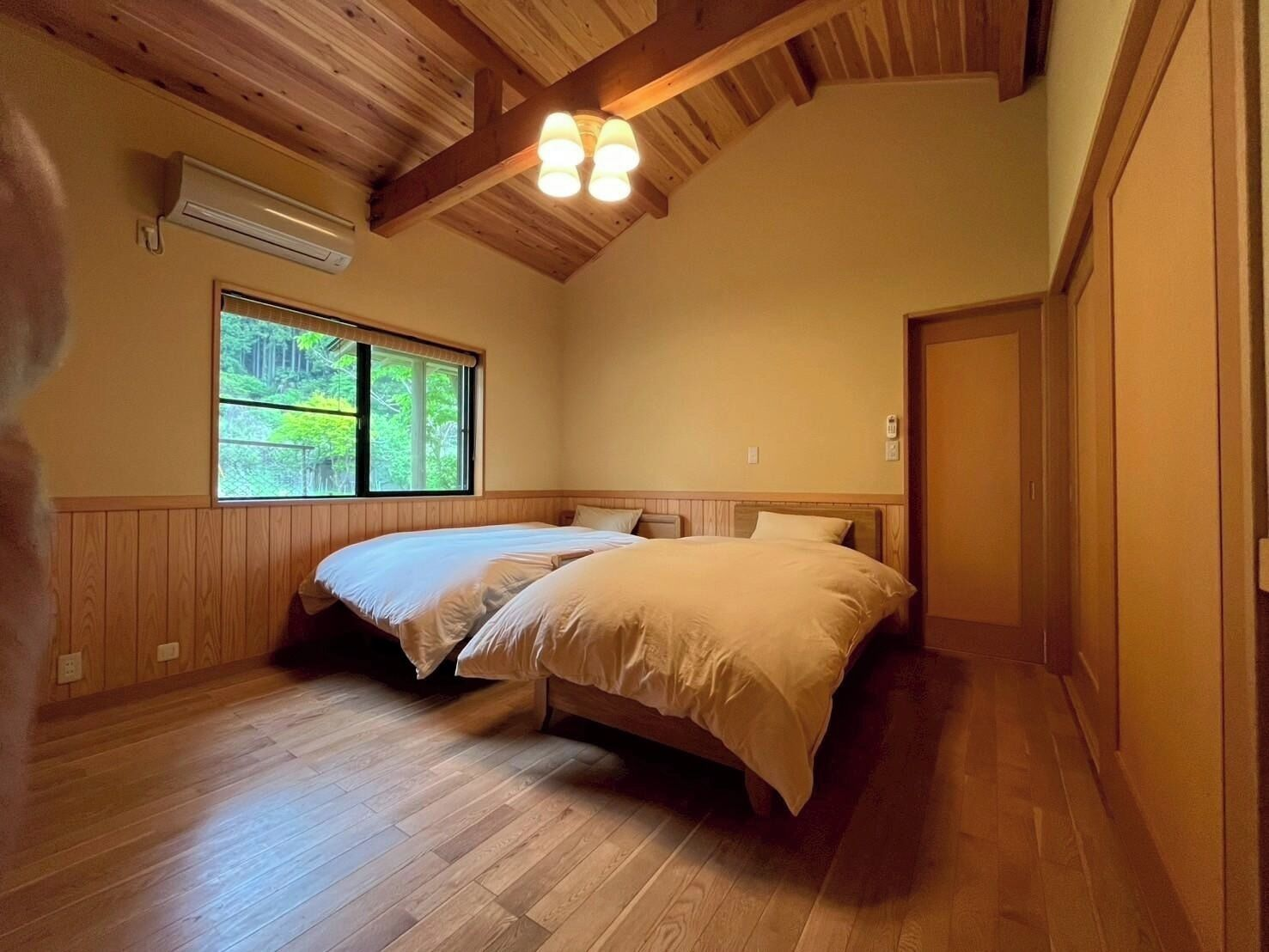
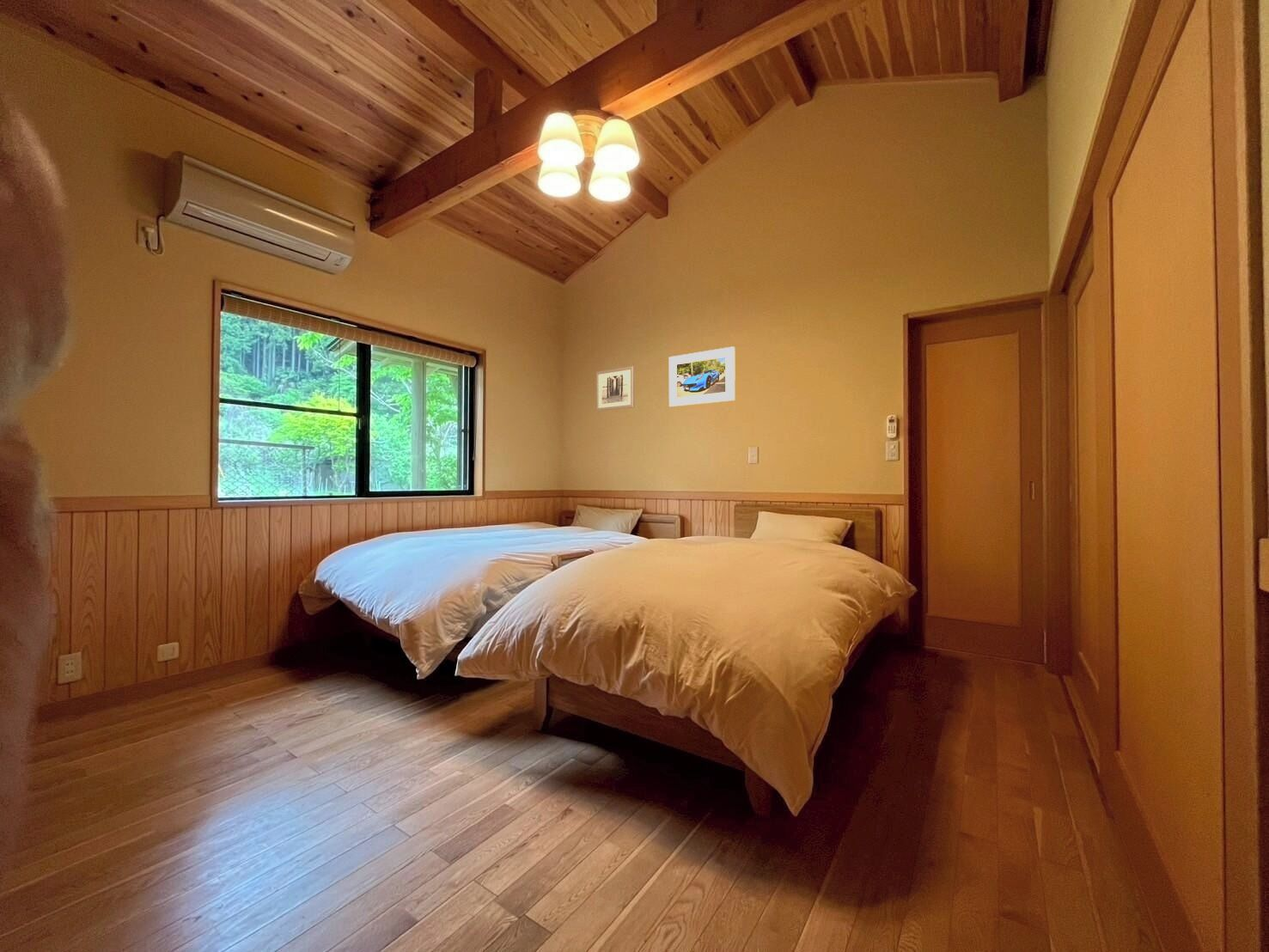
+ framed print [668,345,736,408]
+ wall art [595,365,636,412]
